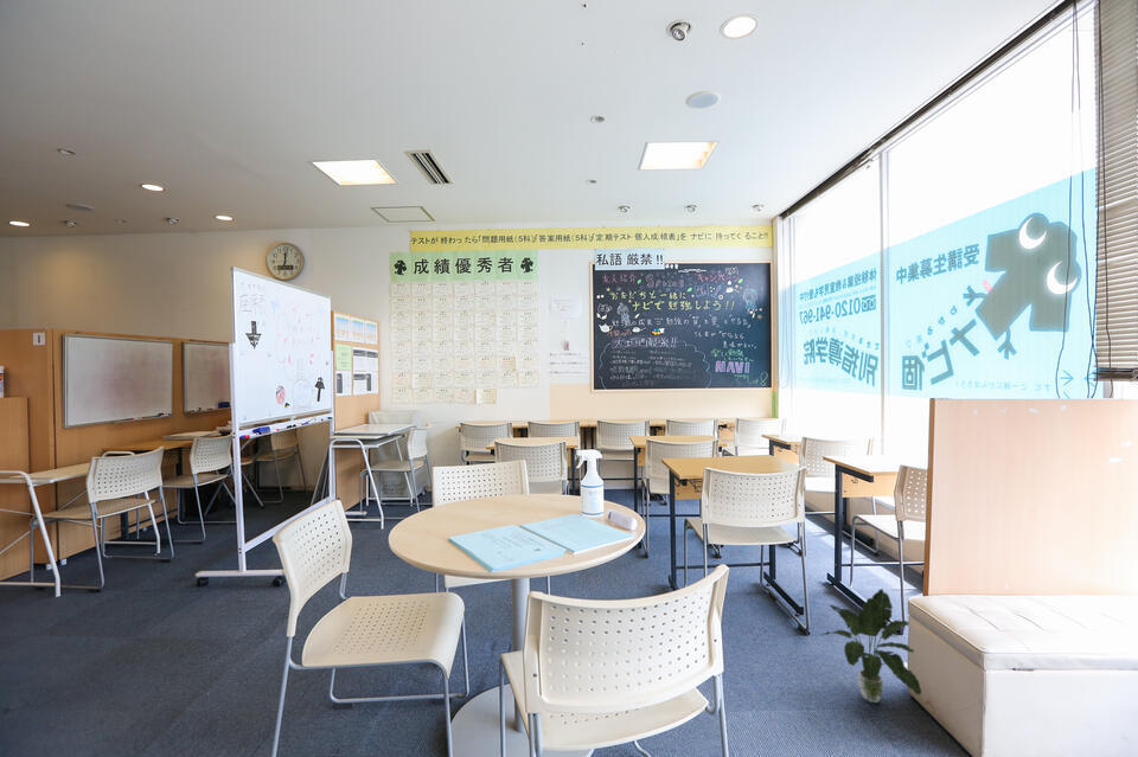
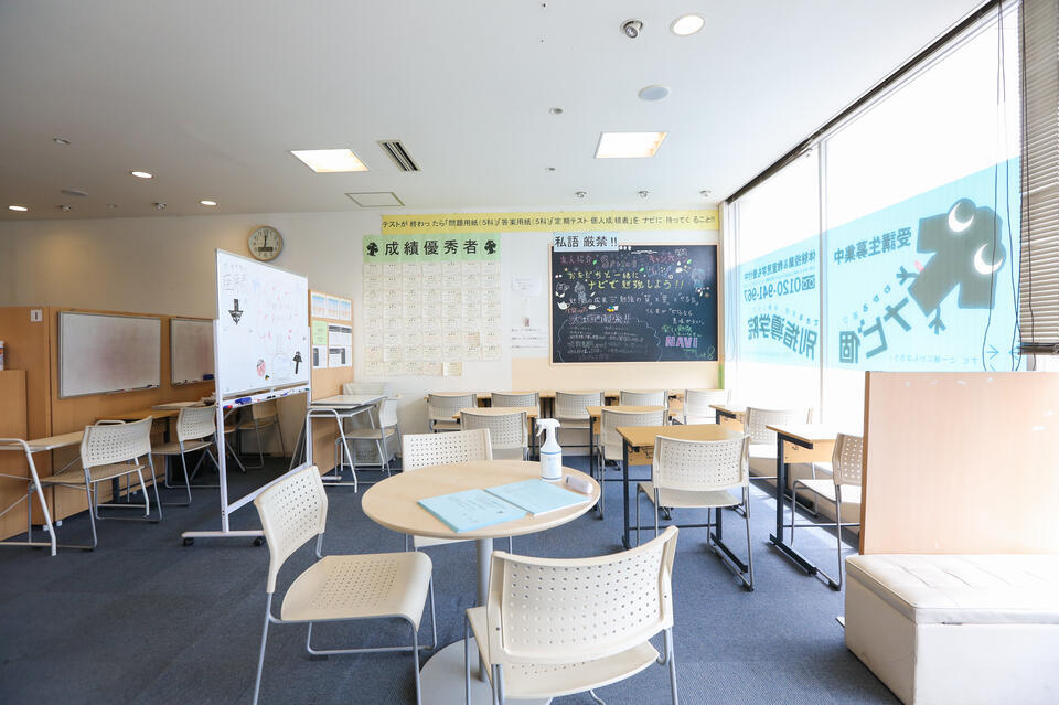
- potted plant [818,588,922,705]
